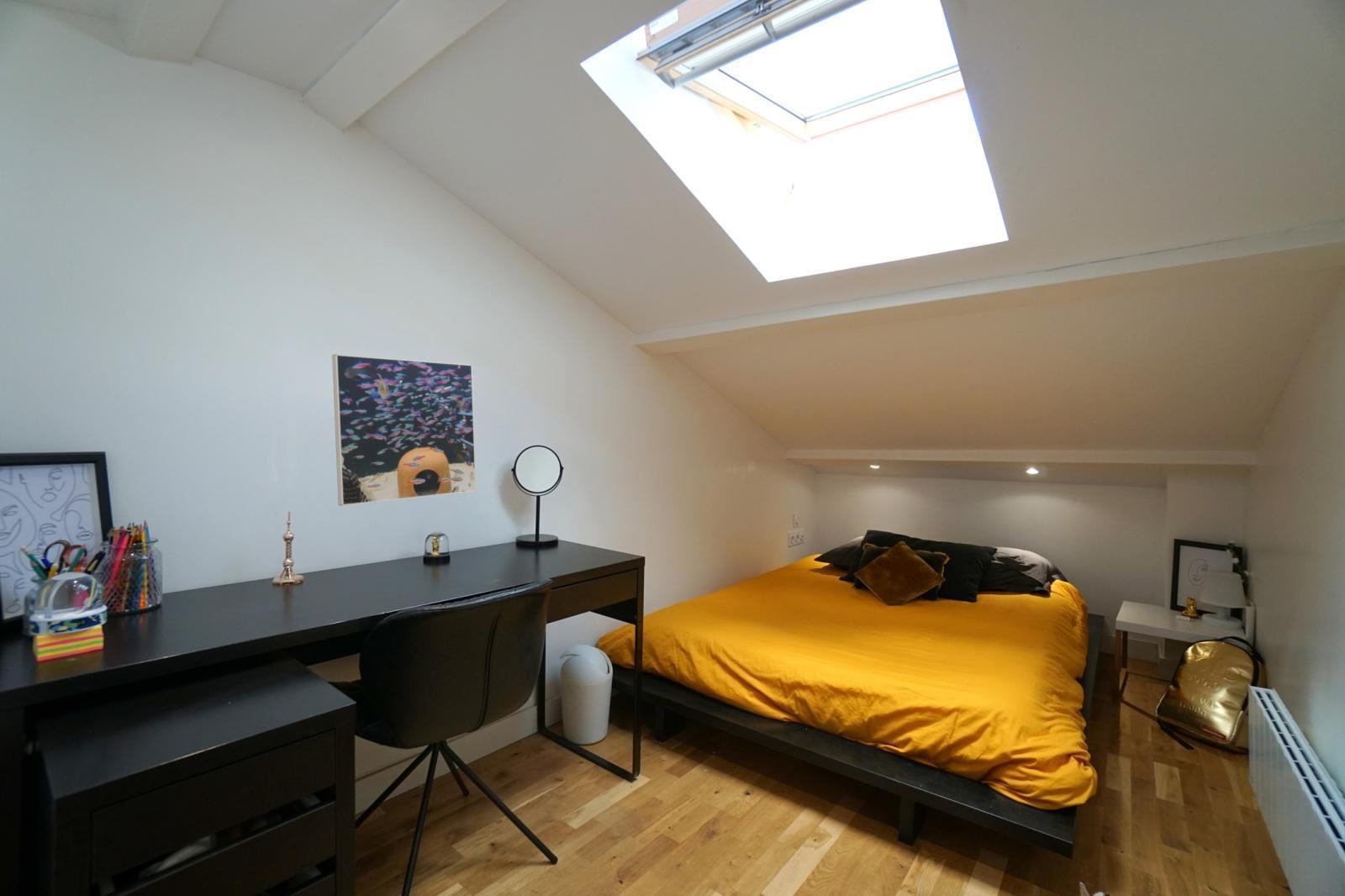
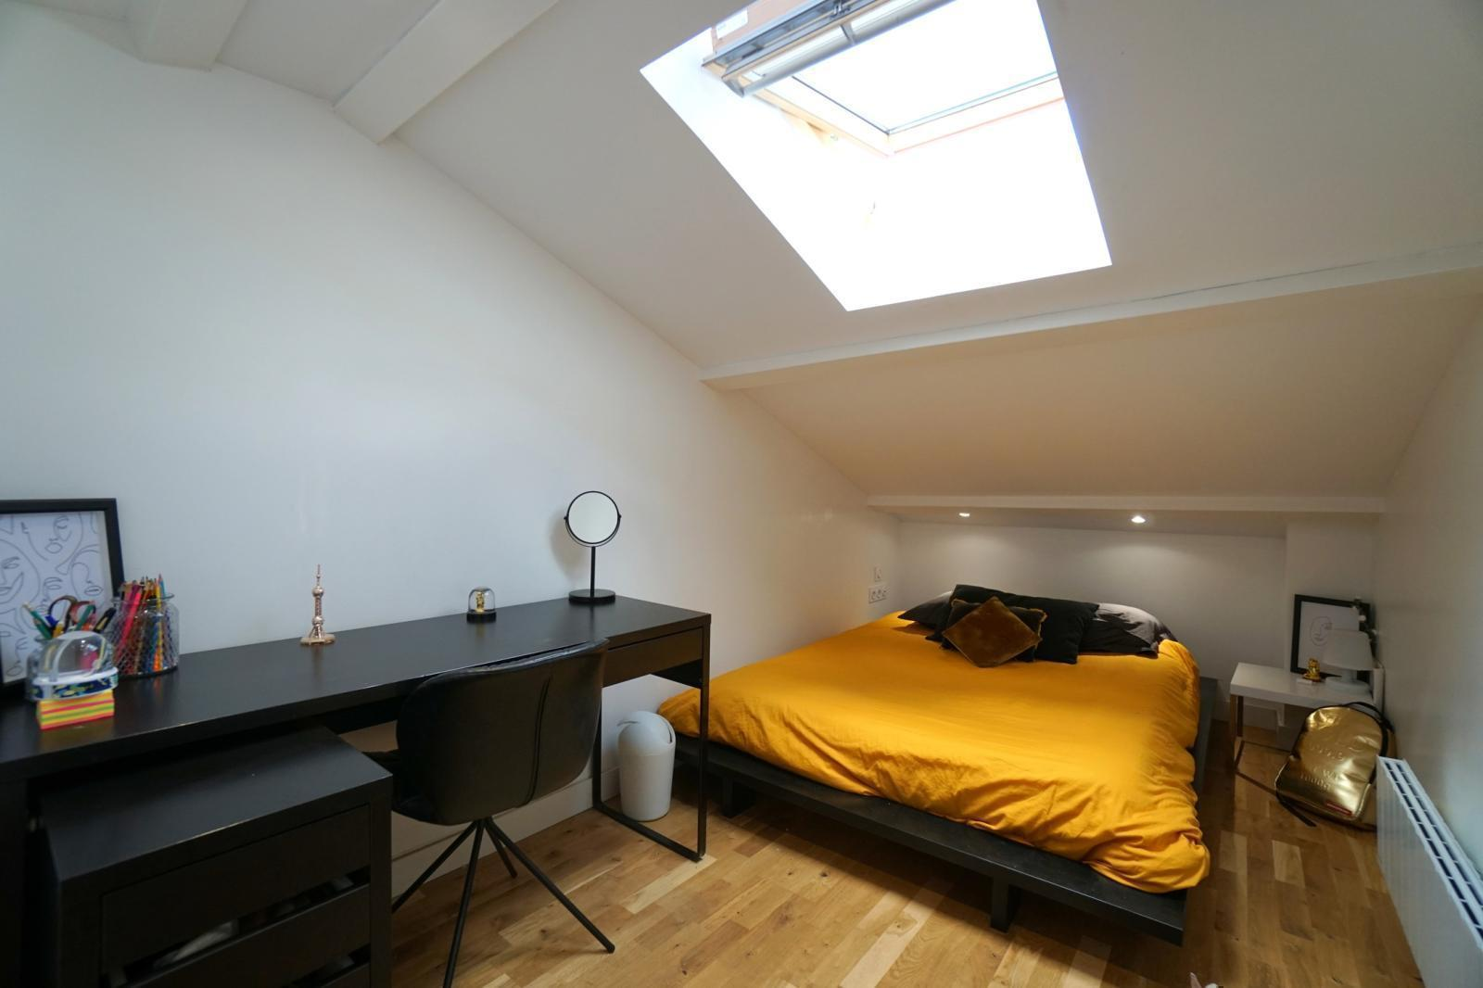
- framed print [331,353,477,507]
